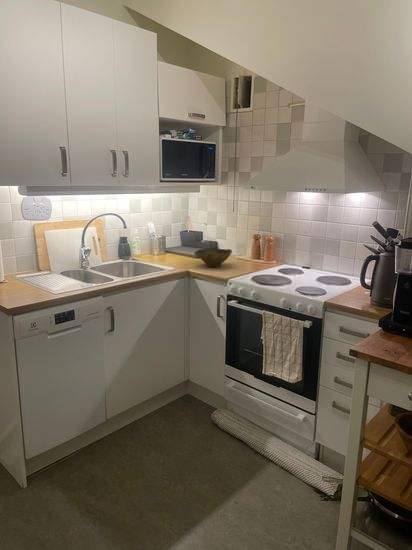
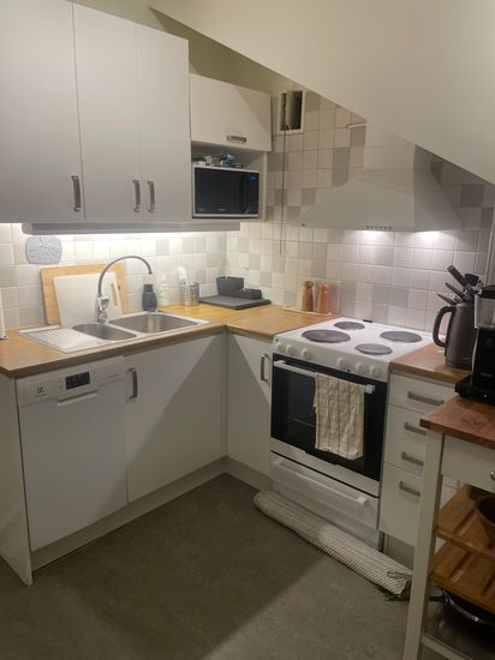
- bowl [193,248,233,268]
